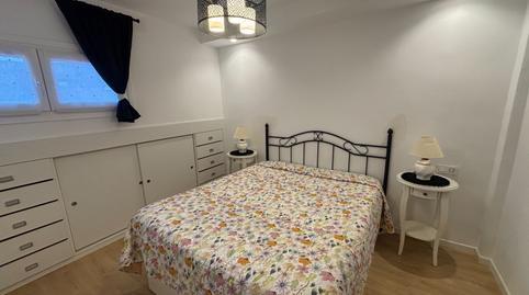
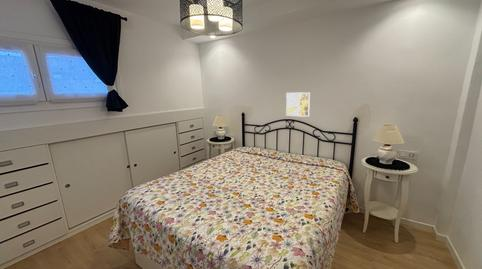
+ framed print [285,91,311,118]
